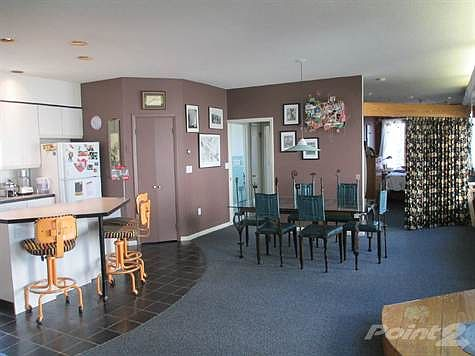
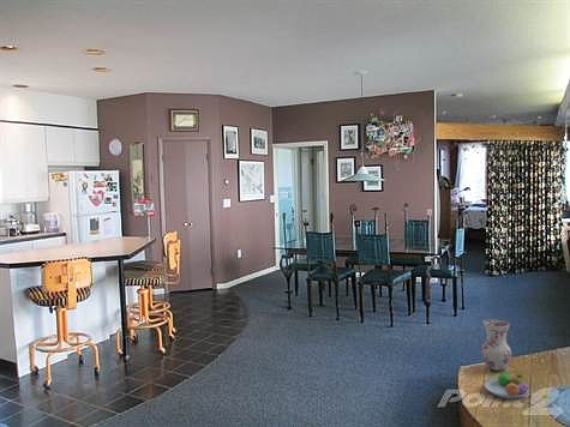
+ fruit bowl [484,371,530,399]
+ vase [480,318,512,372]
